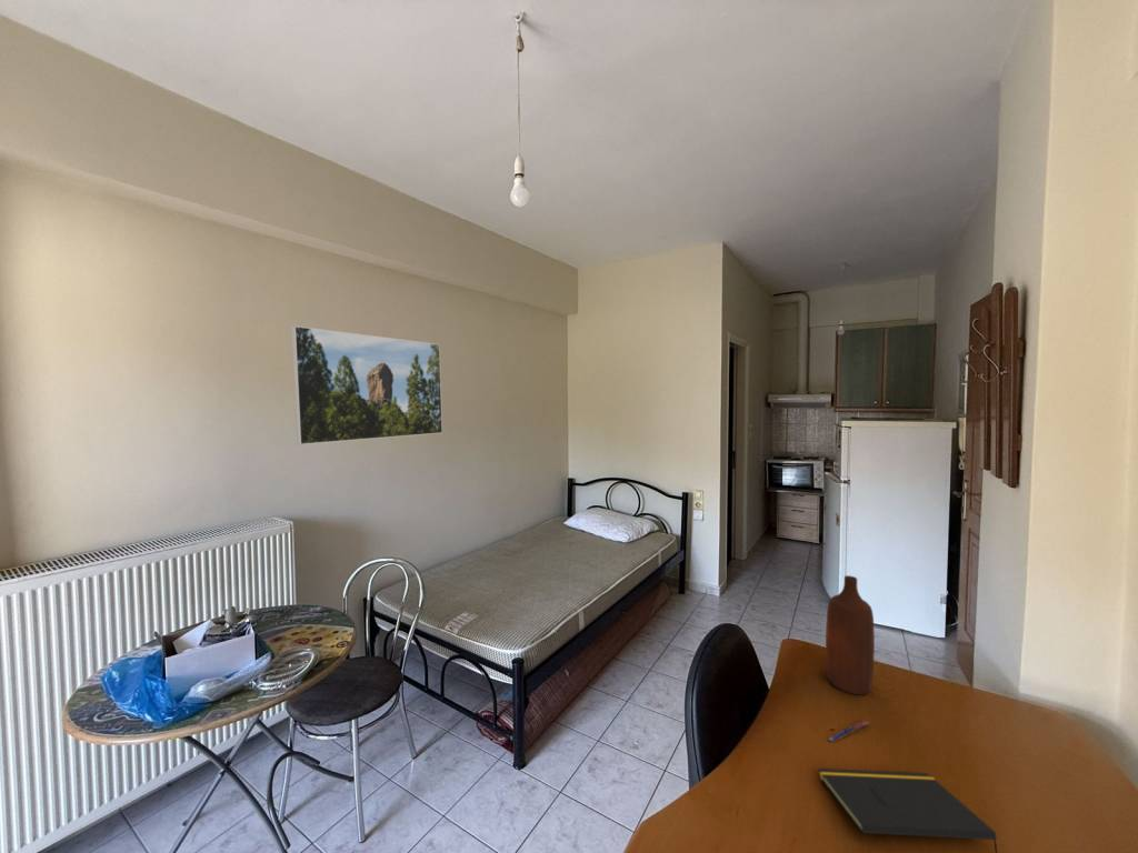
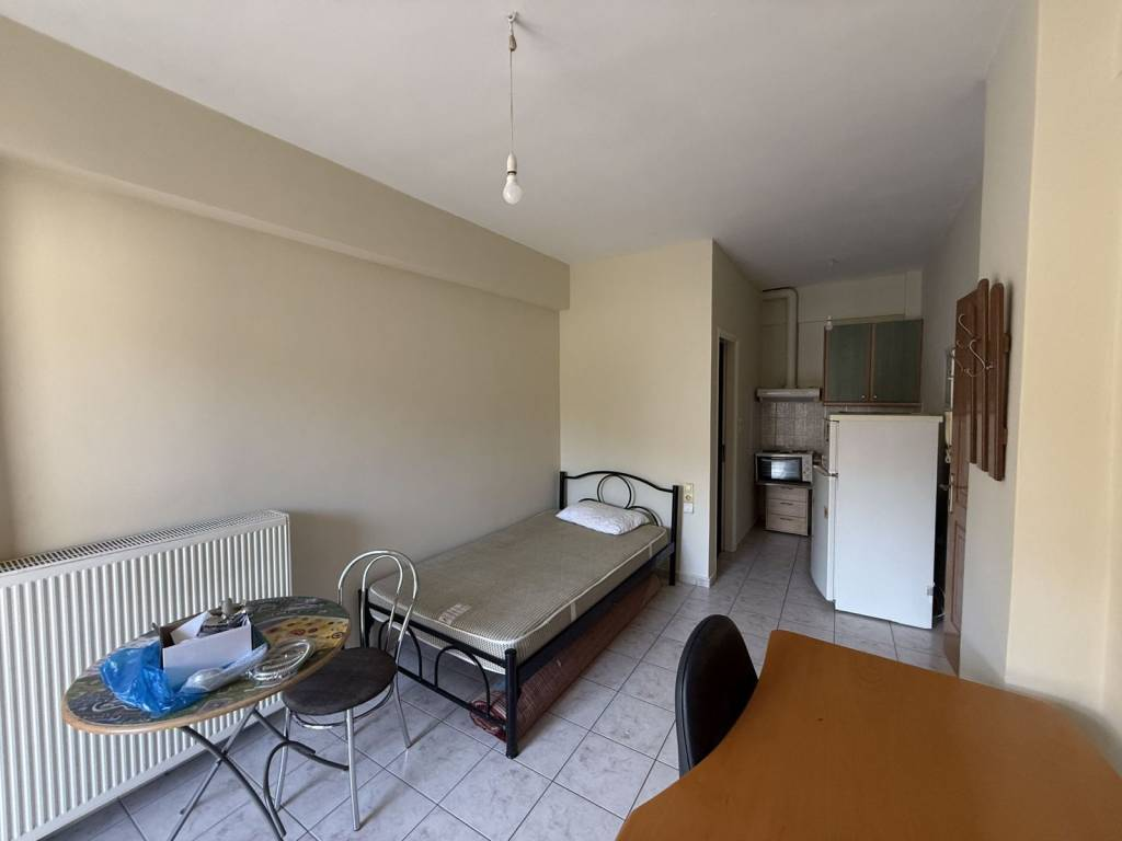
- pen [827,719,870,743]
- bottle [825,574,876,695]
- notepad [817,767,998,853]
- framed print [291,325,443,445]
